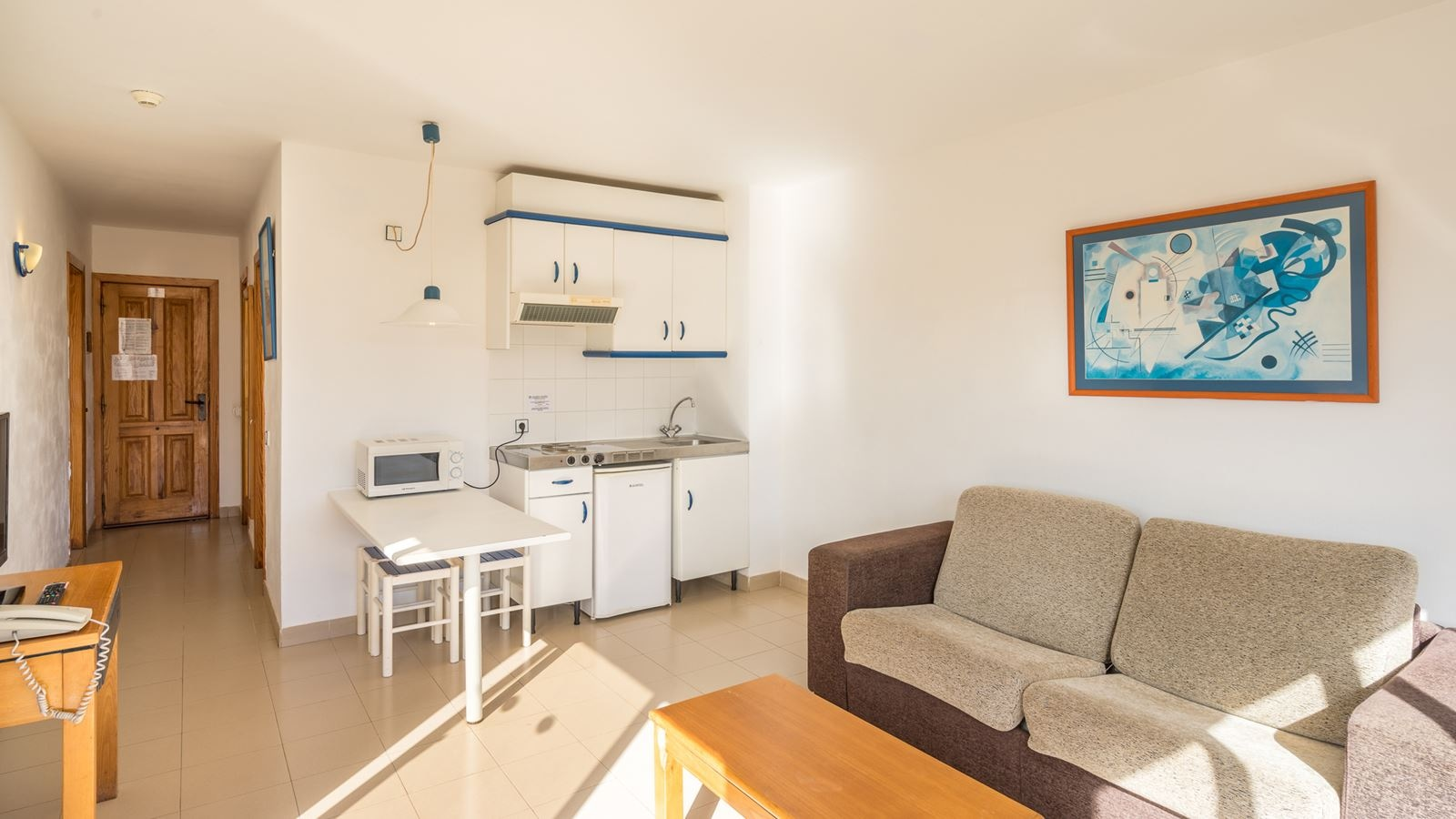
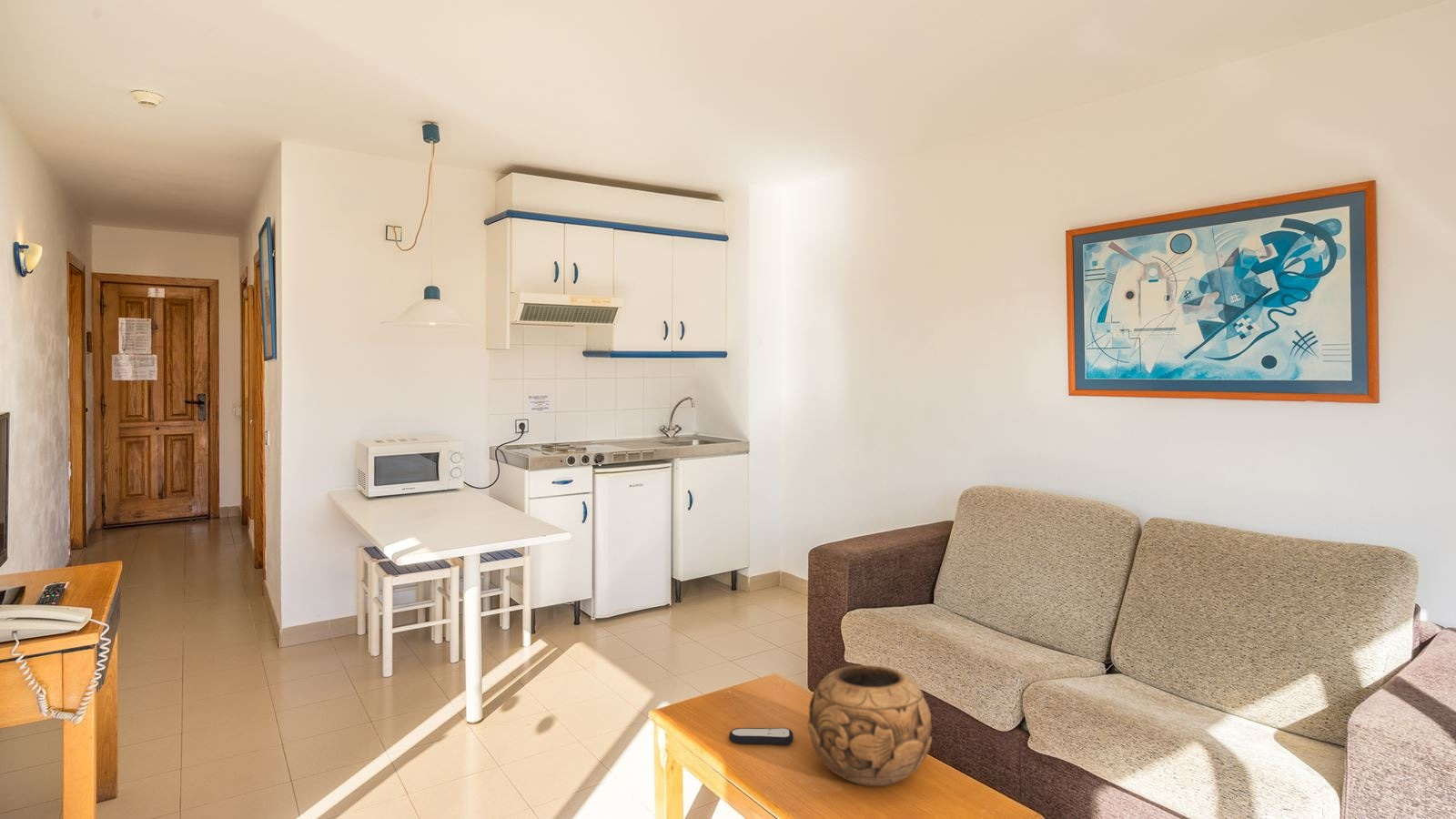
+ remote control [728,727,794,745]
+ decorative bowl [807,664,933,787]
